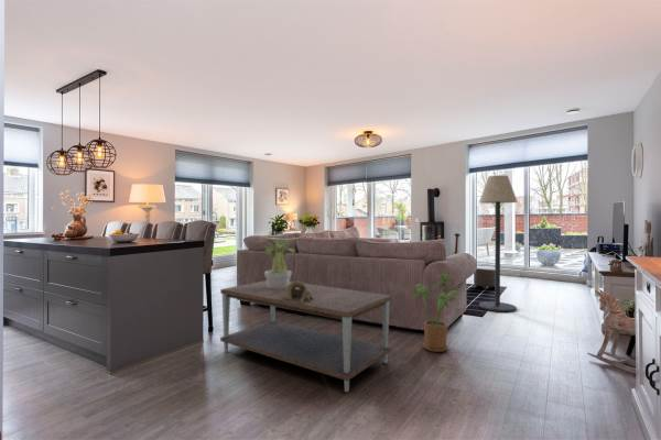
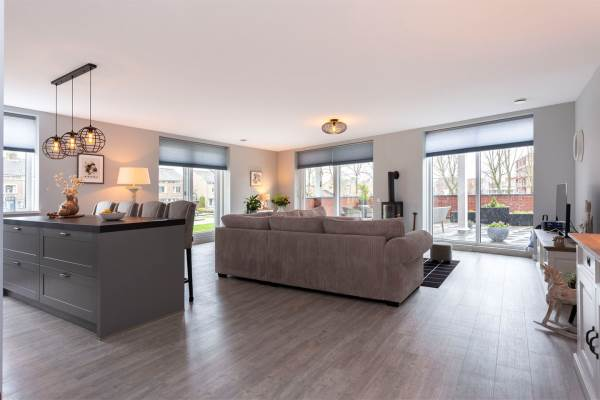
- floor lamp [478,174,519,312]
- house plant [412,273,463,353]
- decorative bowl [284,279,314,304]
- potted plant [252,237,301,289]
- coffee table [219,279,392,393]
